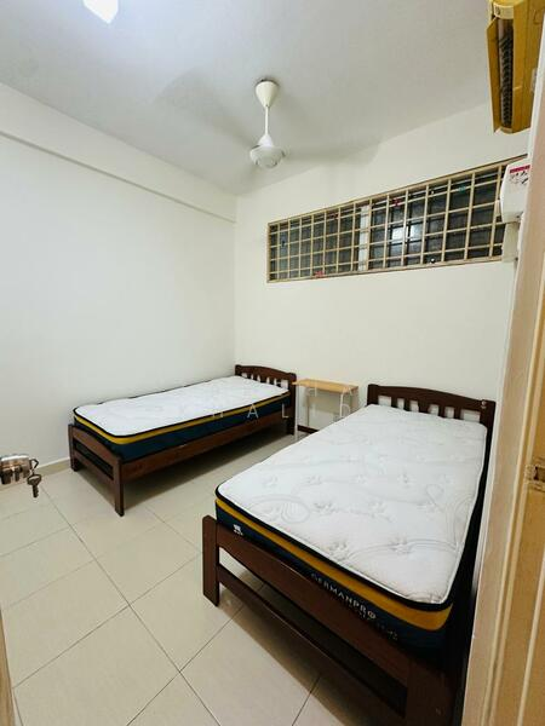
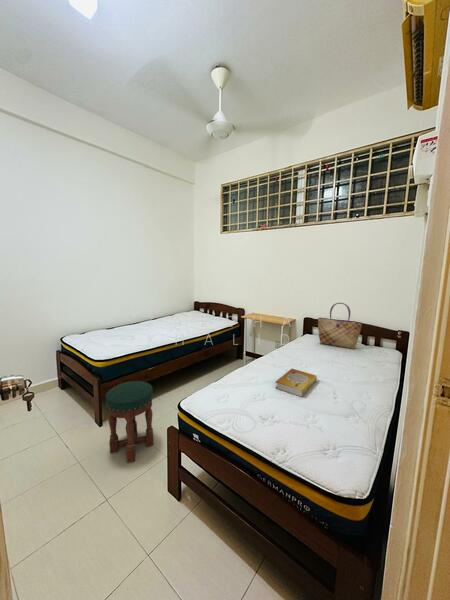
+ book [275,368,318,398]
+ tote bag [317,302,363,350]
+ stool [105,380,154,464]
